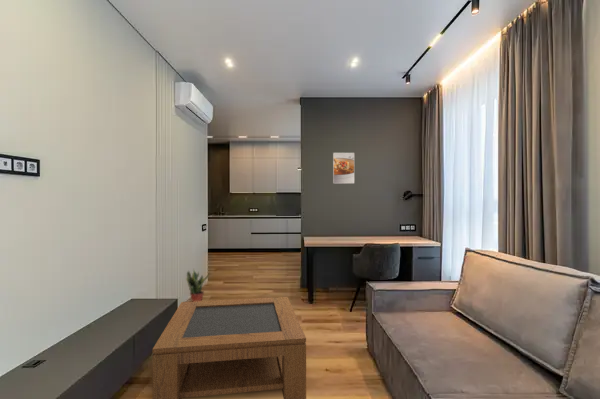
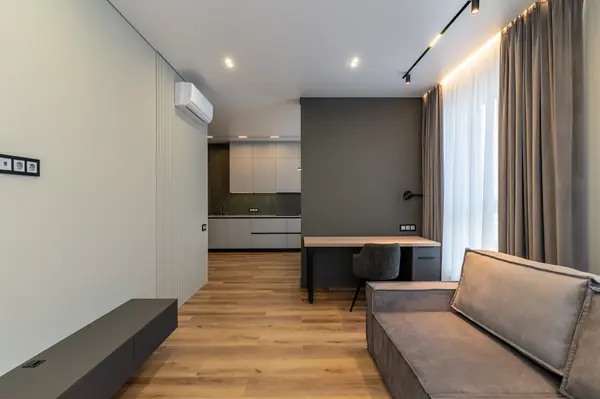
- potted plant [185,269,210,302]
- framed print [332,152,355,184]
- coffee table [152,296,307,399]
